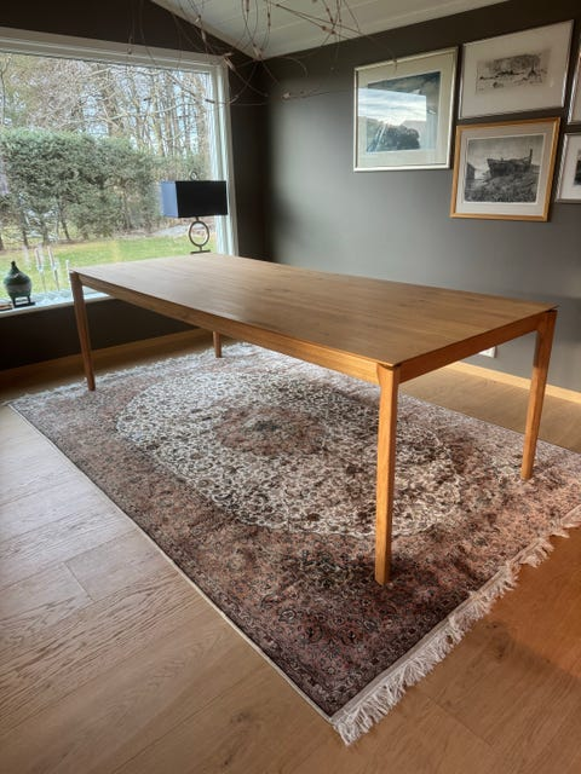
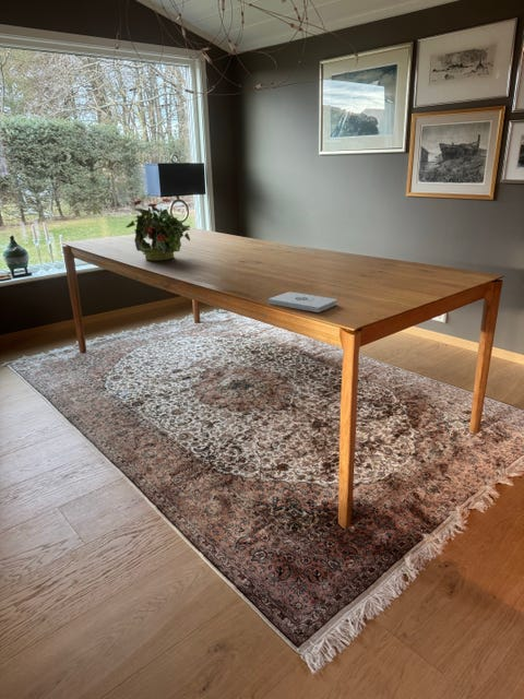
+ potted plant [124,198,191,262]
+ notepad [267,291,337,313]
